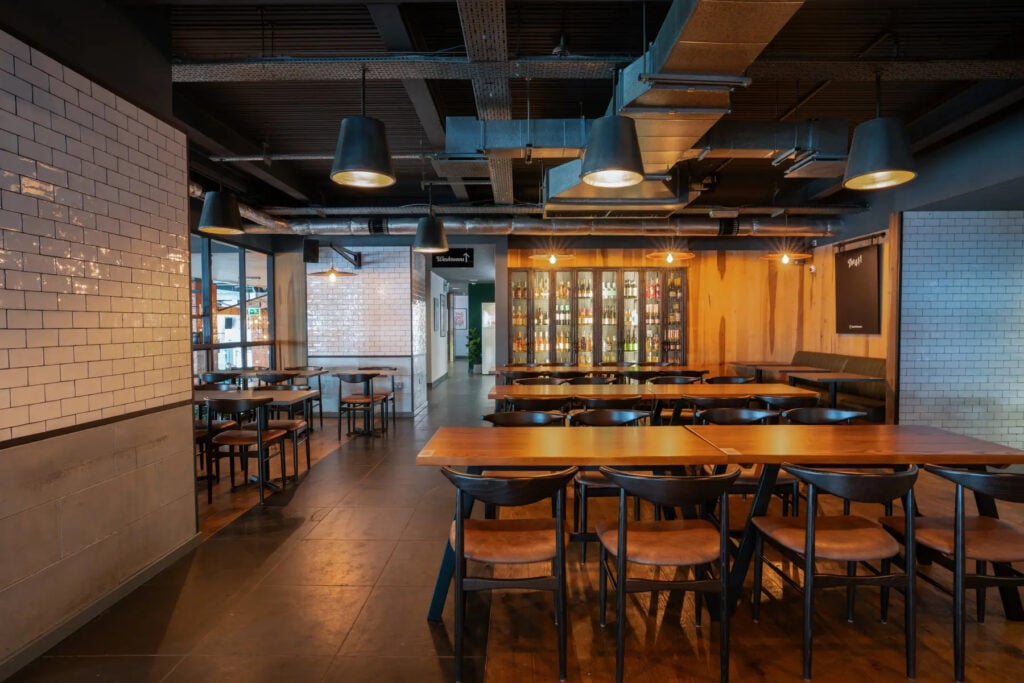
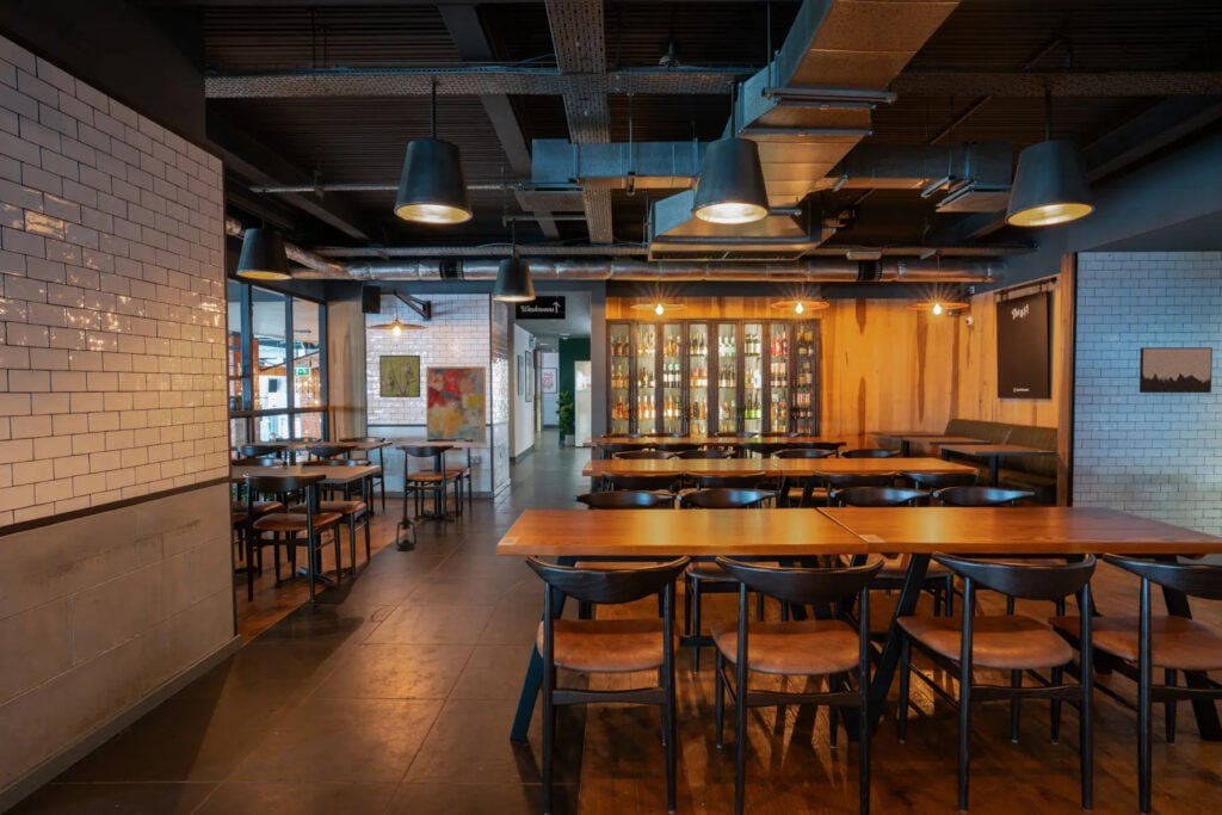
+ lantern [395,515,418,552]
+ wall art [1138,346,1214,394]
+ wall art [425,365,487,445]
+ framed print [378,354,421,399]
